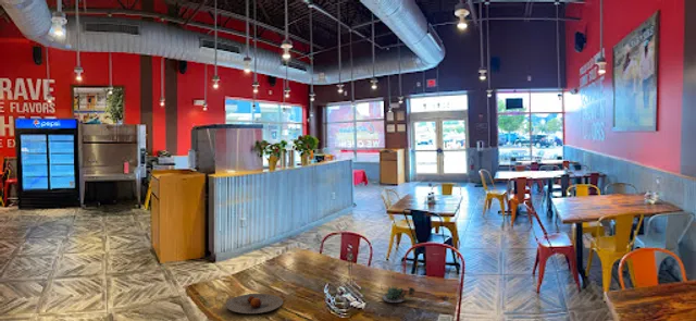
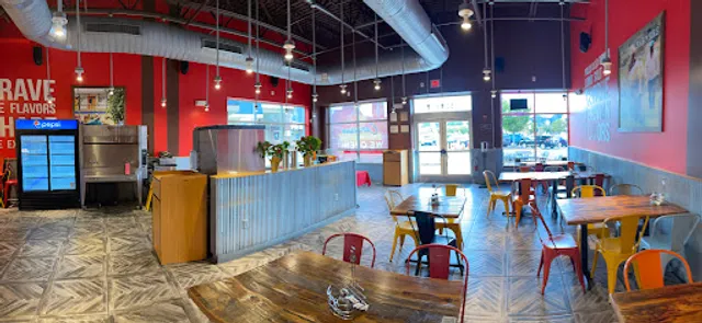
- plate [225,293,284,314]
- succulent plant [380,283,417,304]
